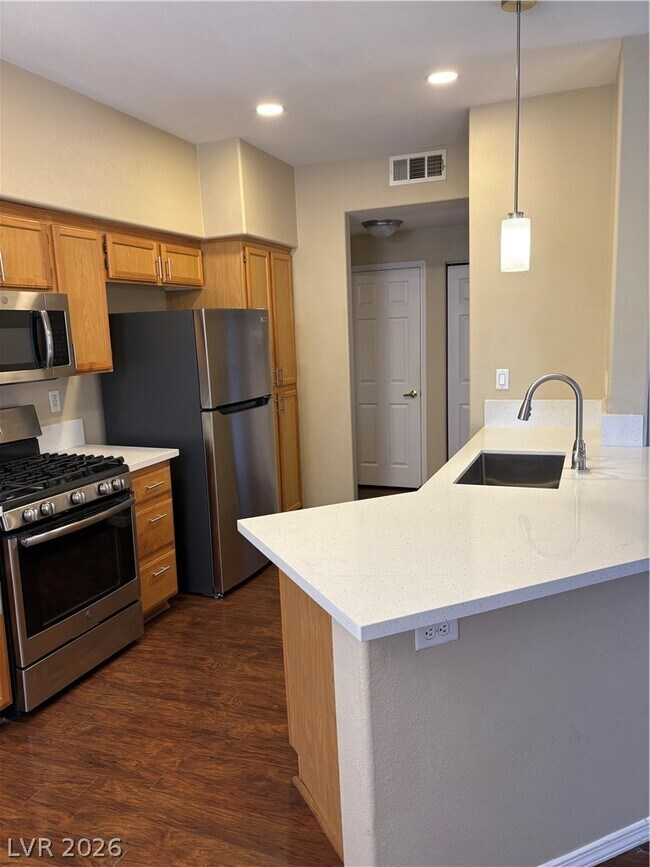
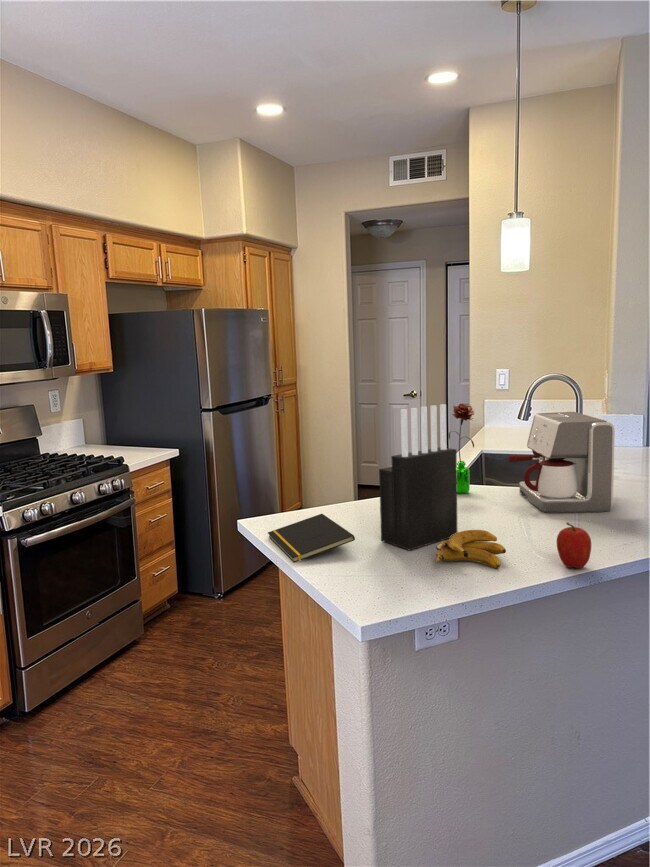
+ knife block [378,403,458,551]
+ notepad [267,513,356,564]
+ coffee maker [507,411,616,514]
+ banana [435,529,507,569]
+ flower [448,403,475,494]
+ fruit [556,522,592,569]
